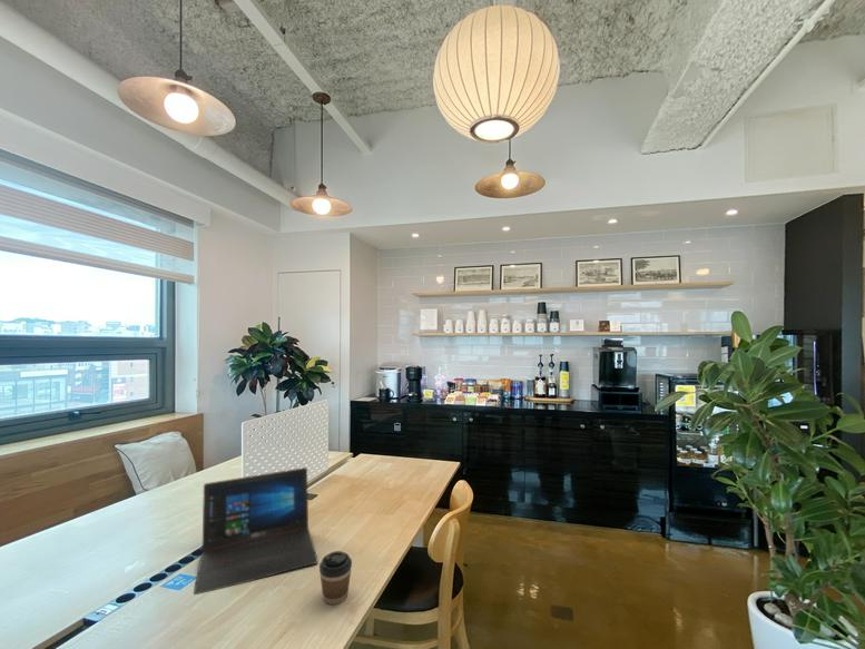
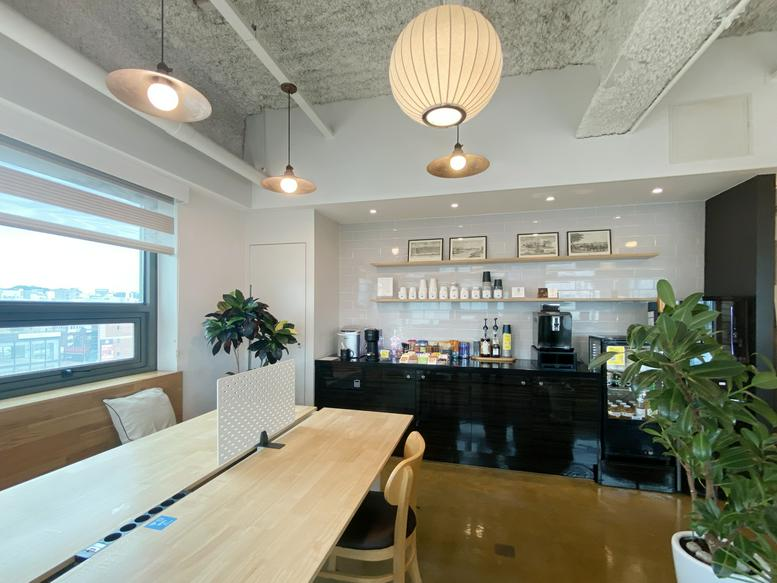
- laptop [193,466,318,596]
- coffee cup [318,550,353,606]
